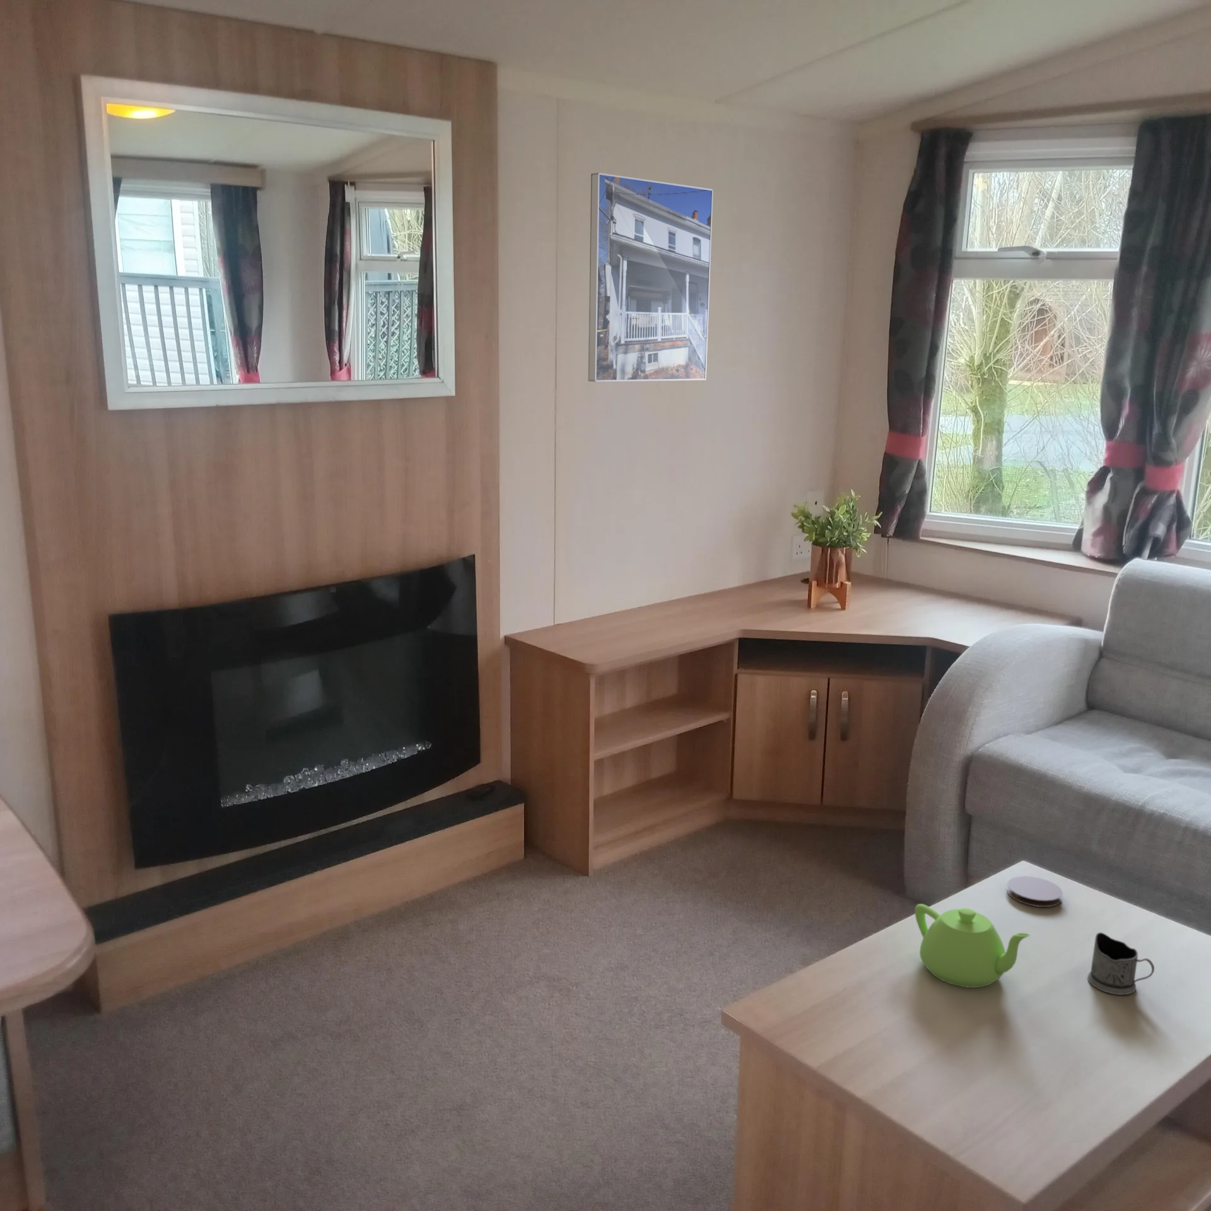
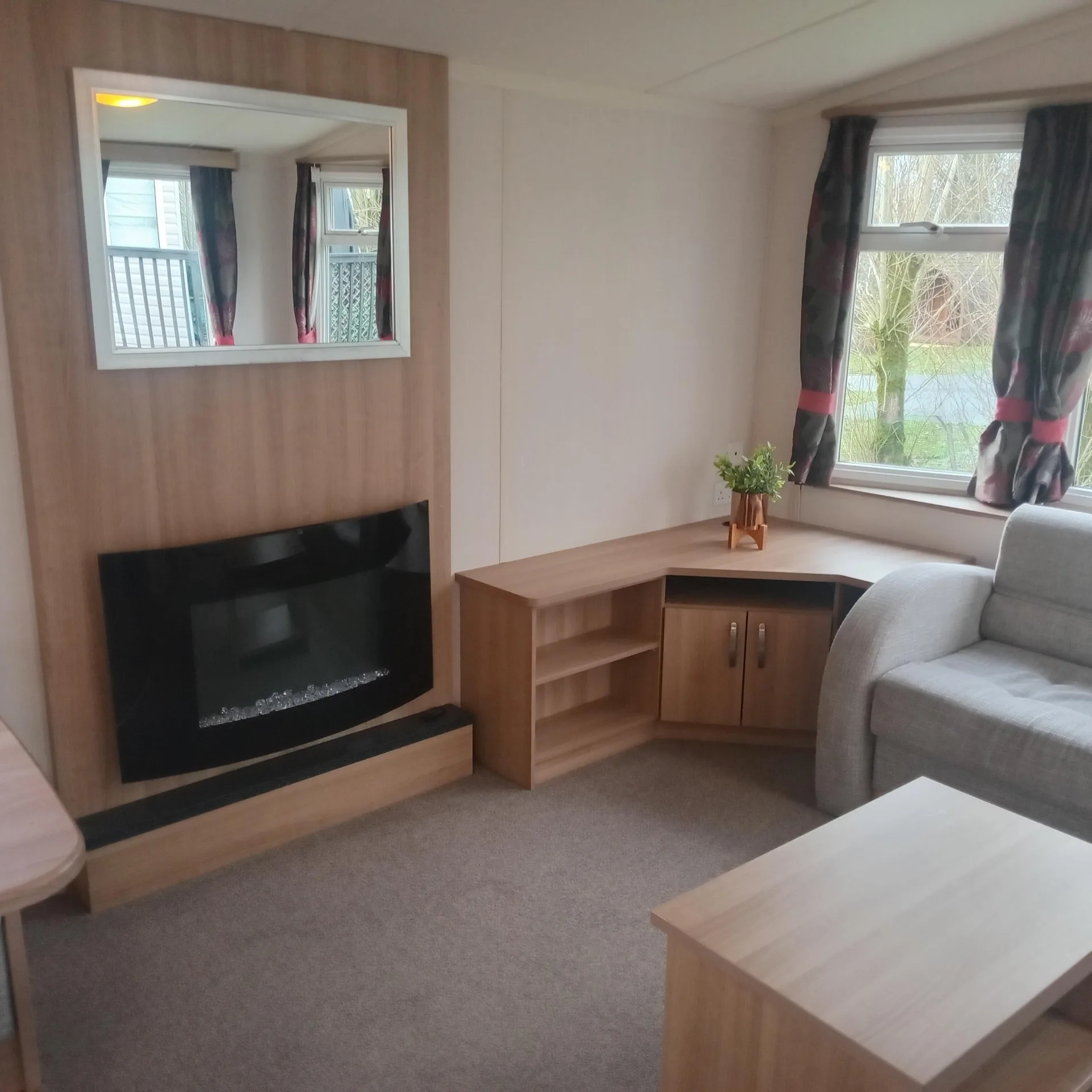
- tea glass holder [1087,932,1154,995]
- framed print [588,172,714,383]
- teapot [914,903,1030,988]
- coaster [1006,875,1064,907]
